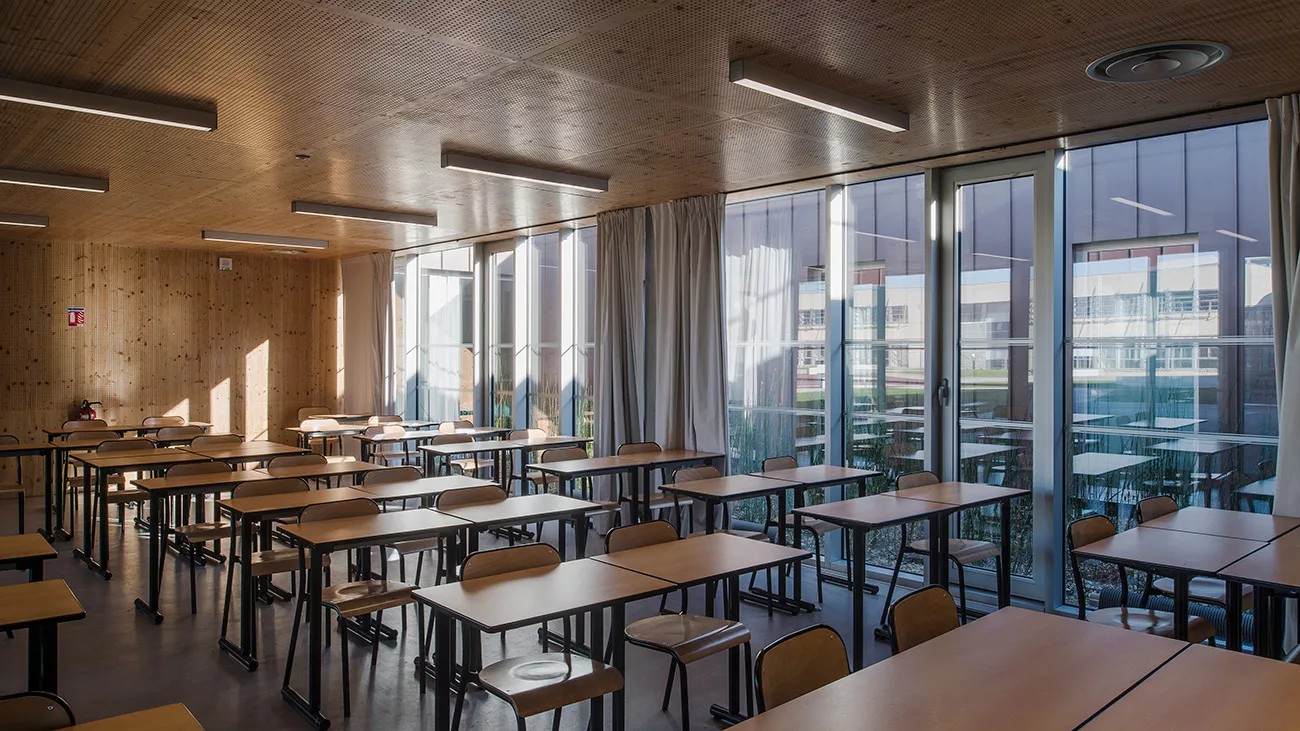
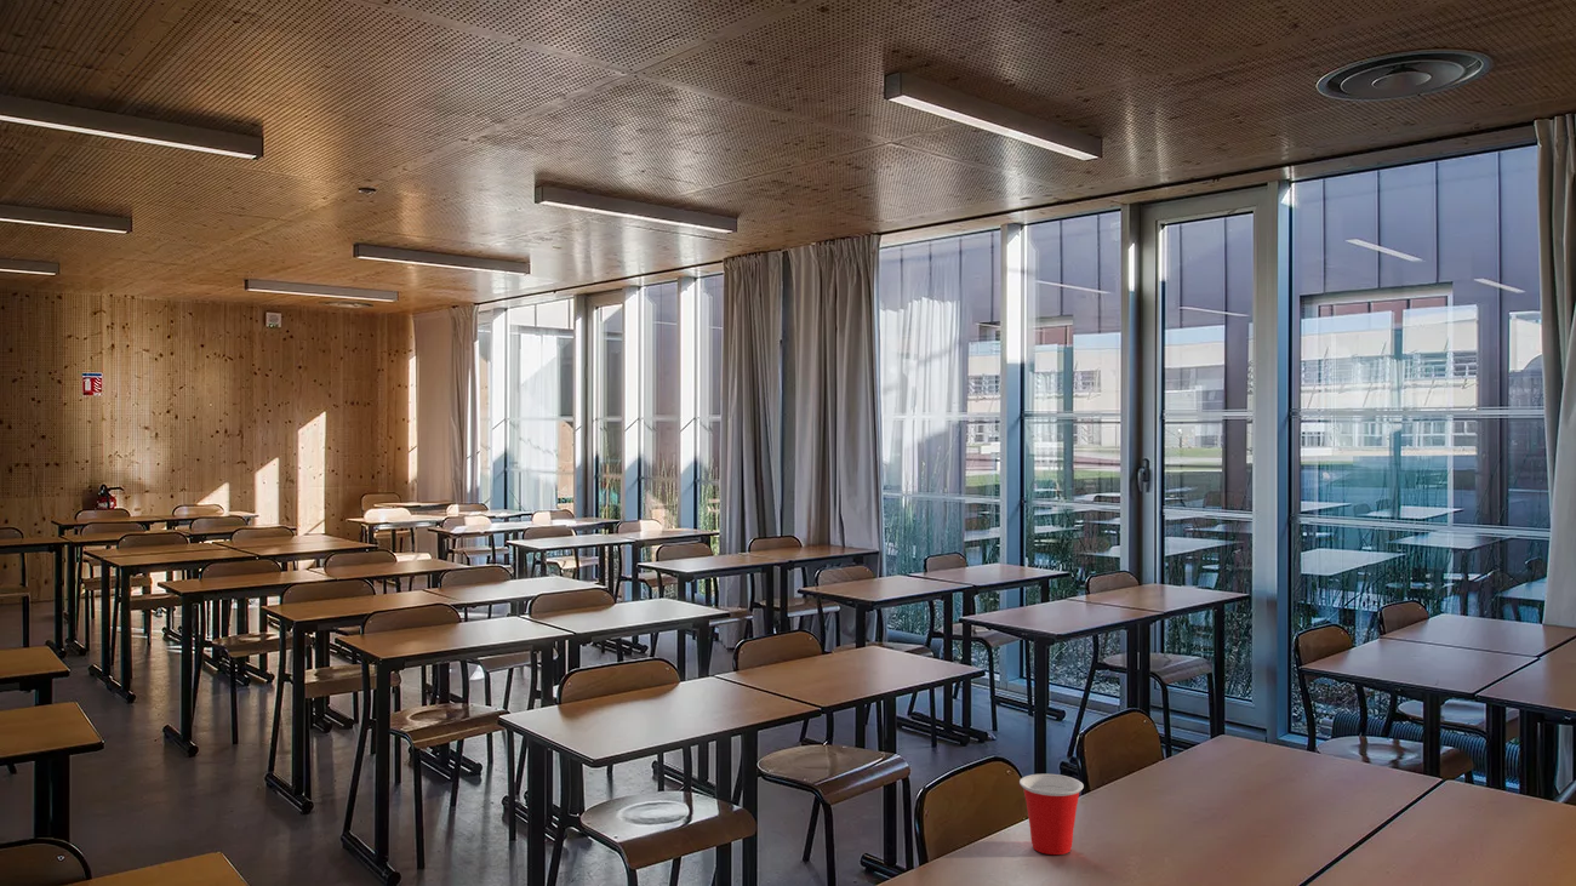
+ cup [1018,773,1085,856]
